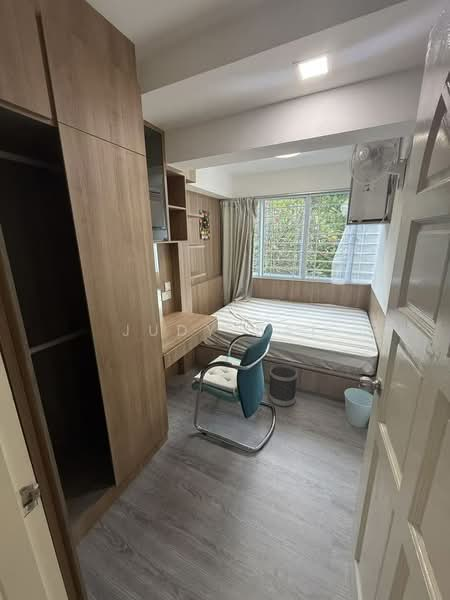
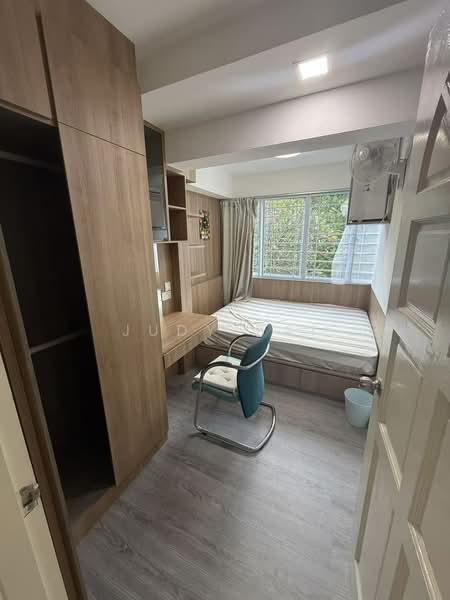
- wastebasket [268,363,299,408]
